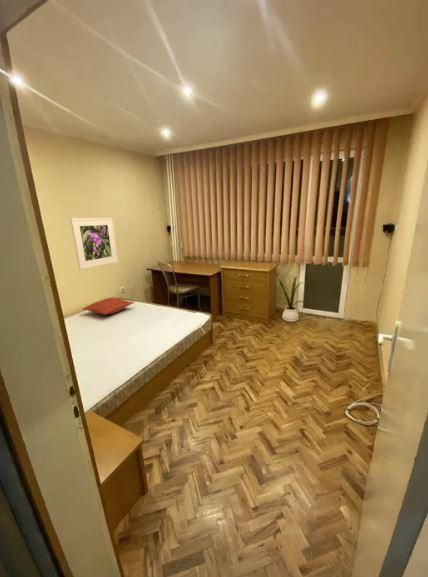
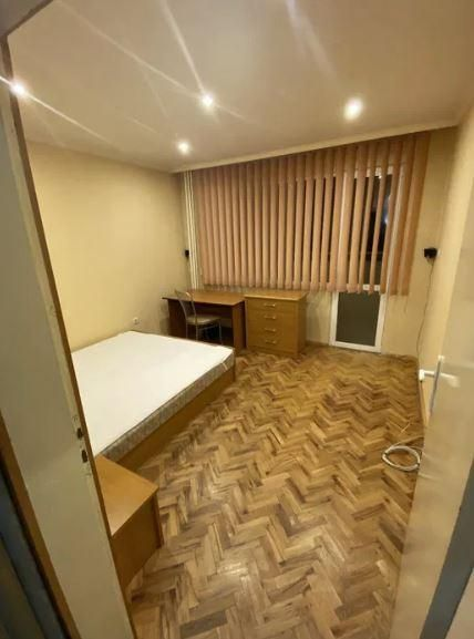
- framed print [69,217,119,271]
- pillow [81,297,135,315]
- house plant [277,275,306,323]
